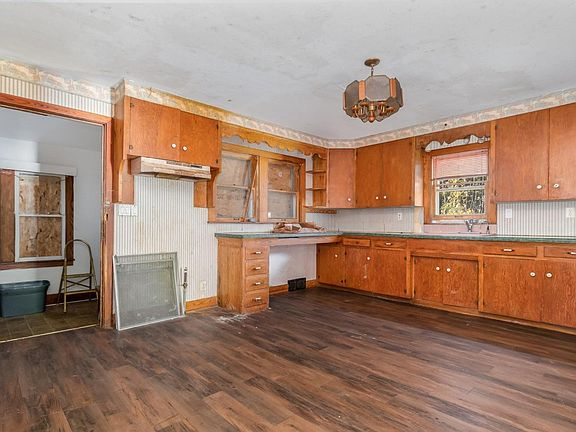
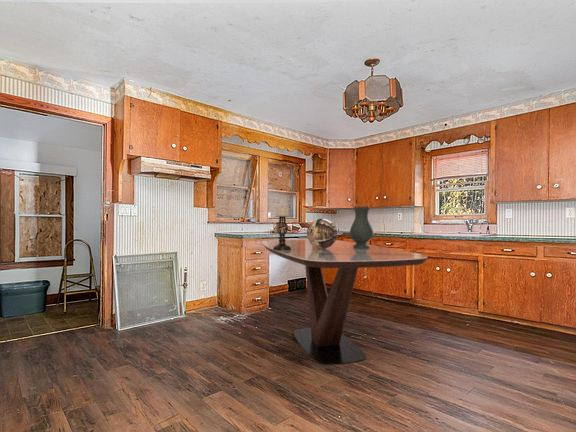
+ decorative bowl [306,218,338,249]
+ vase [349,206,374,249]
+ dining table [261,239,429,366]
+ candle holder [273,205,292,250]
